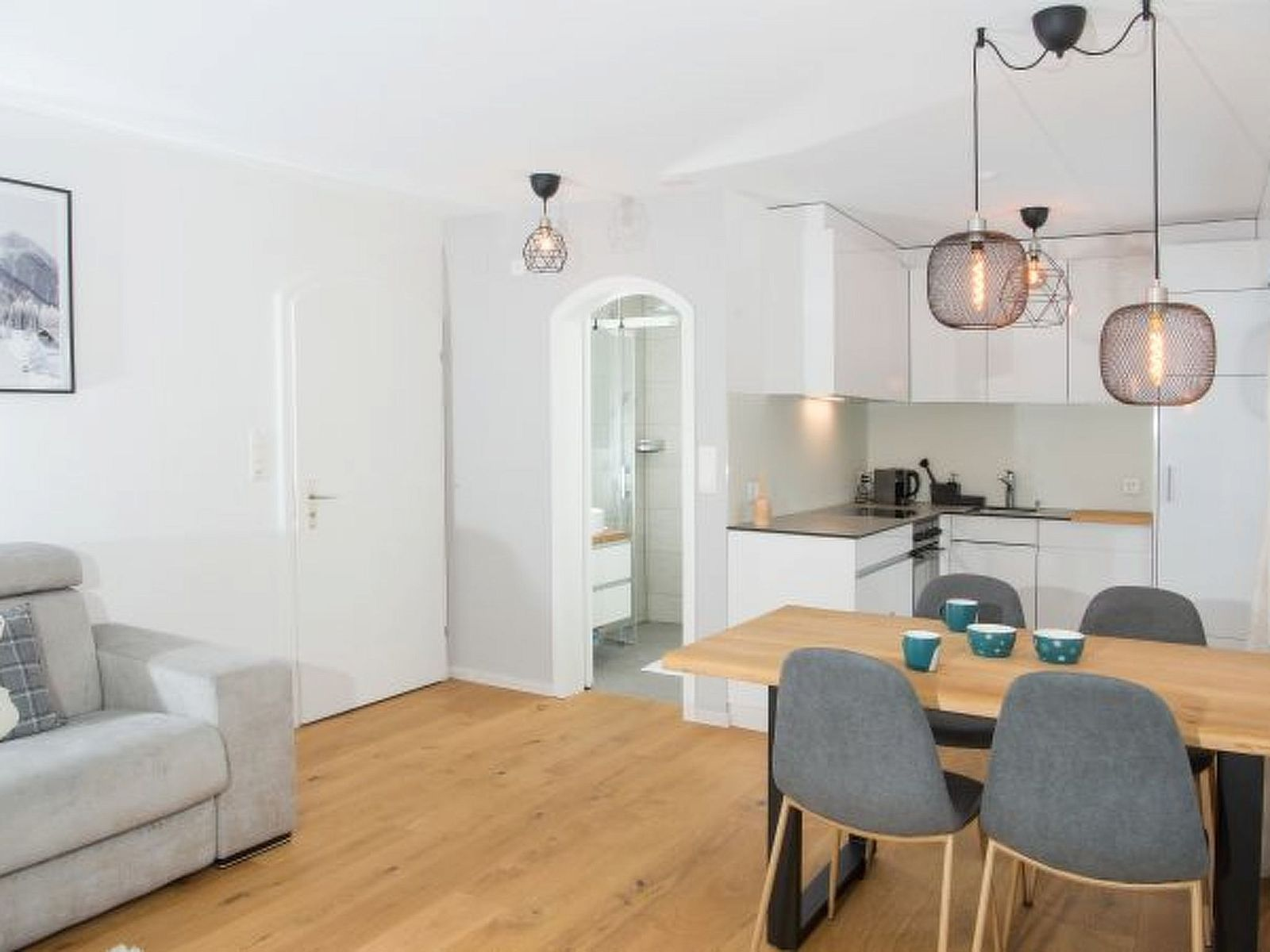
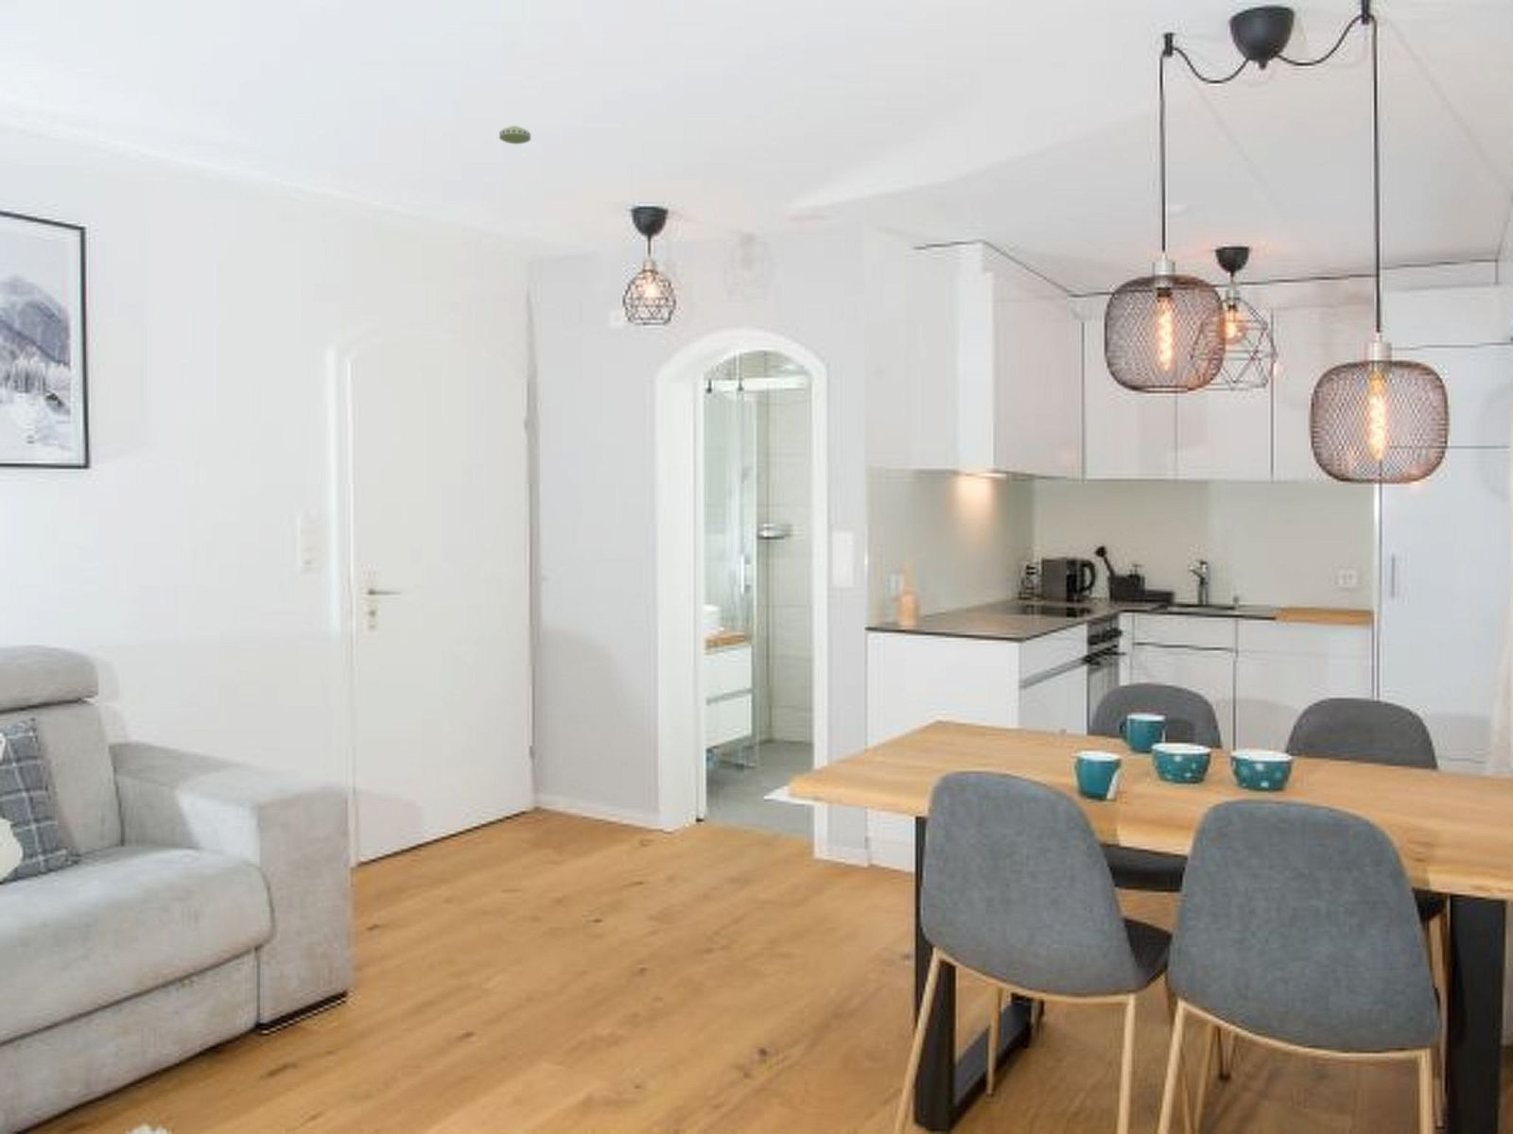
+ smoke detector [498,125,531,144]
